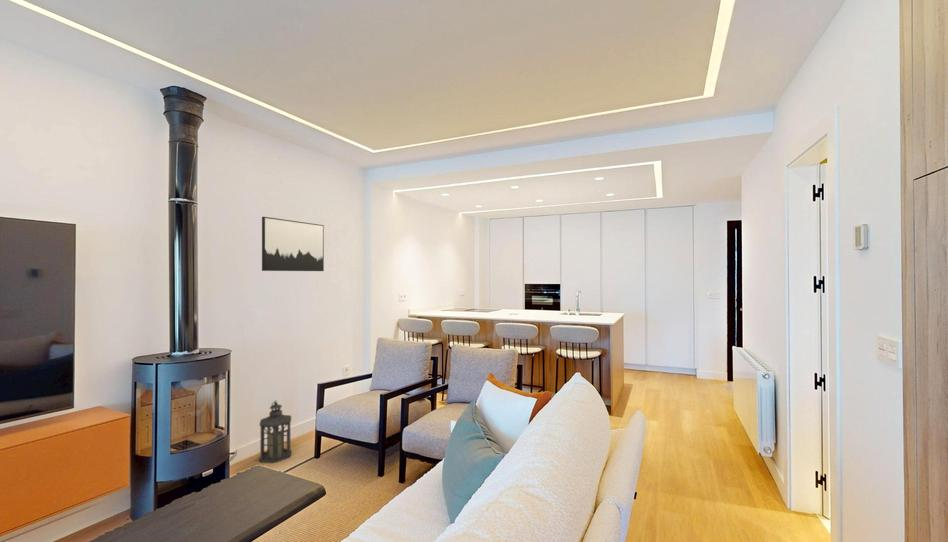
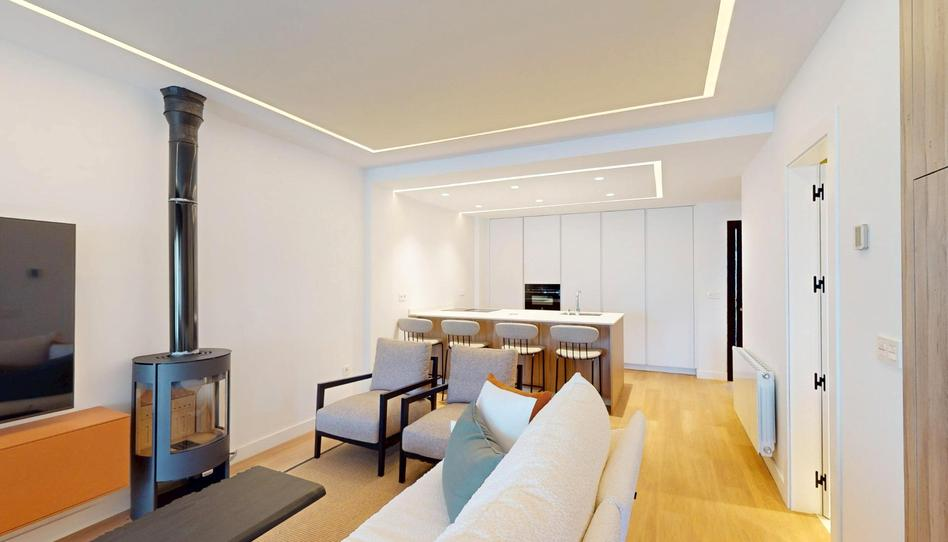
- wall art [261,216,325,272]
- lantern [259,399,292,464]
